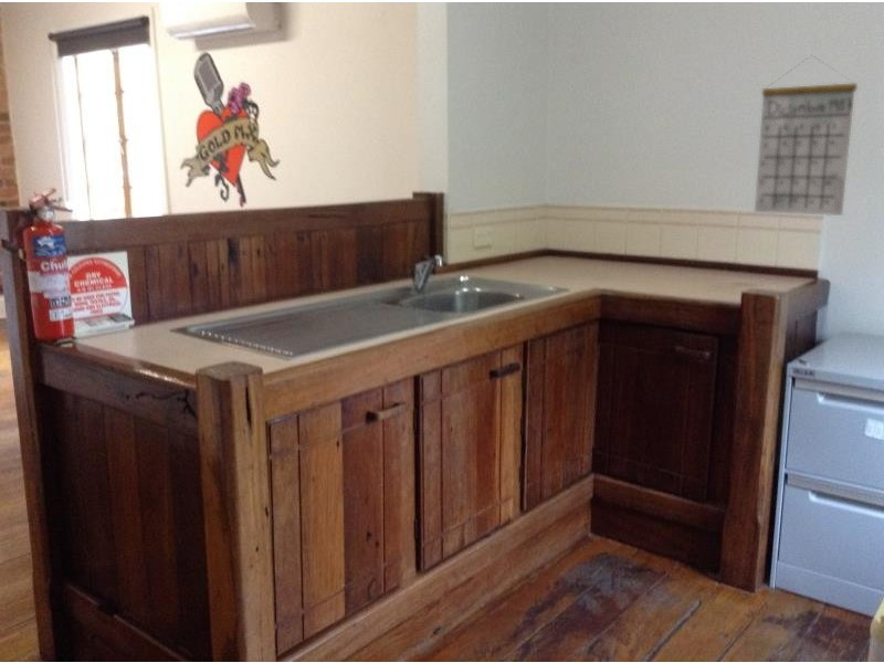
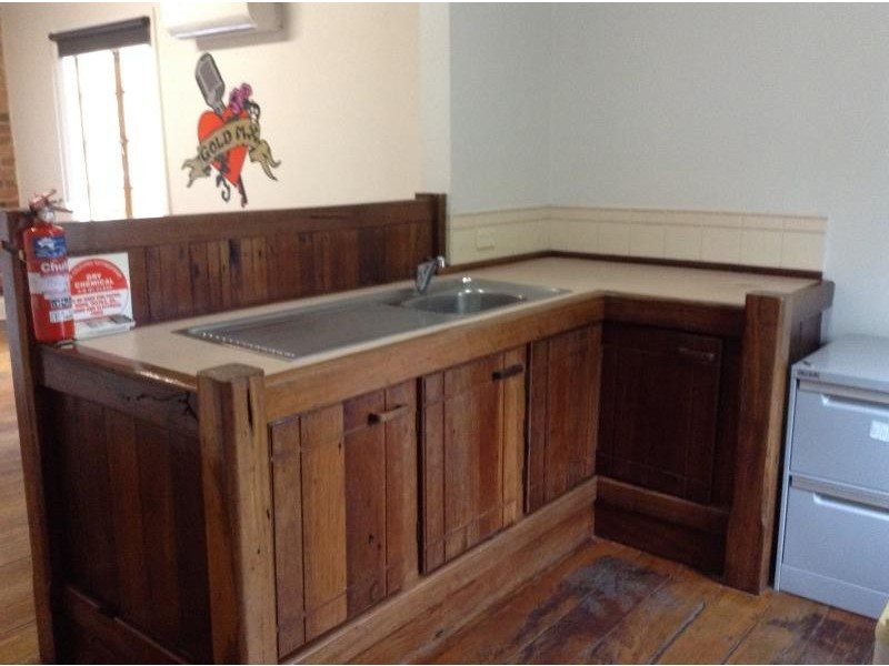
- calendar [754,54,859,217]
